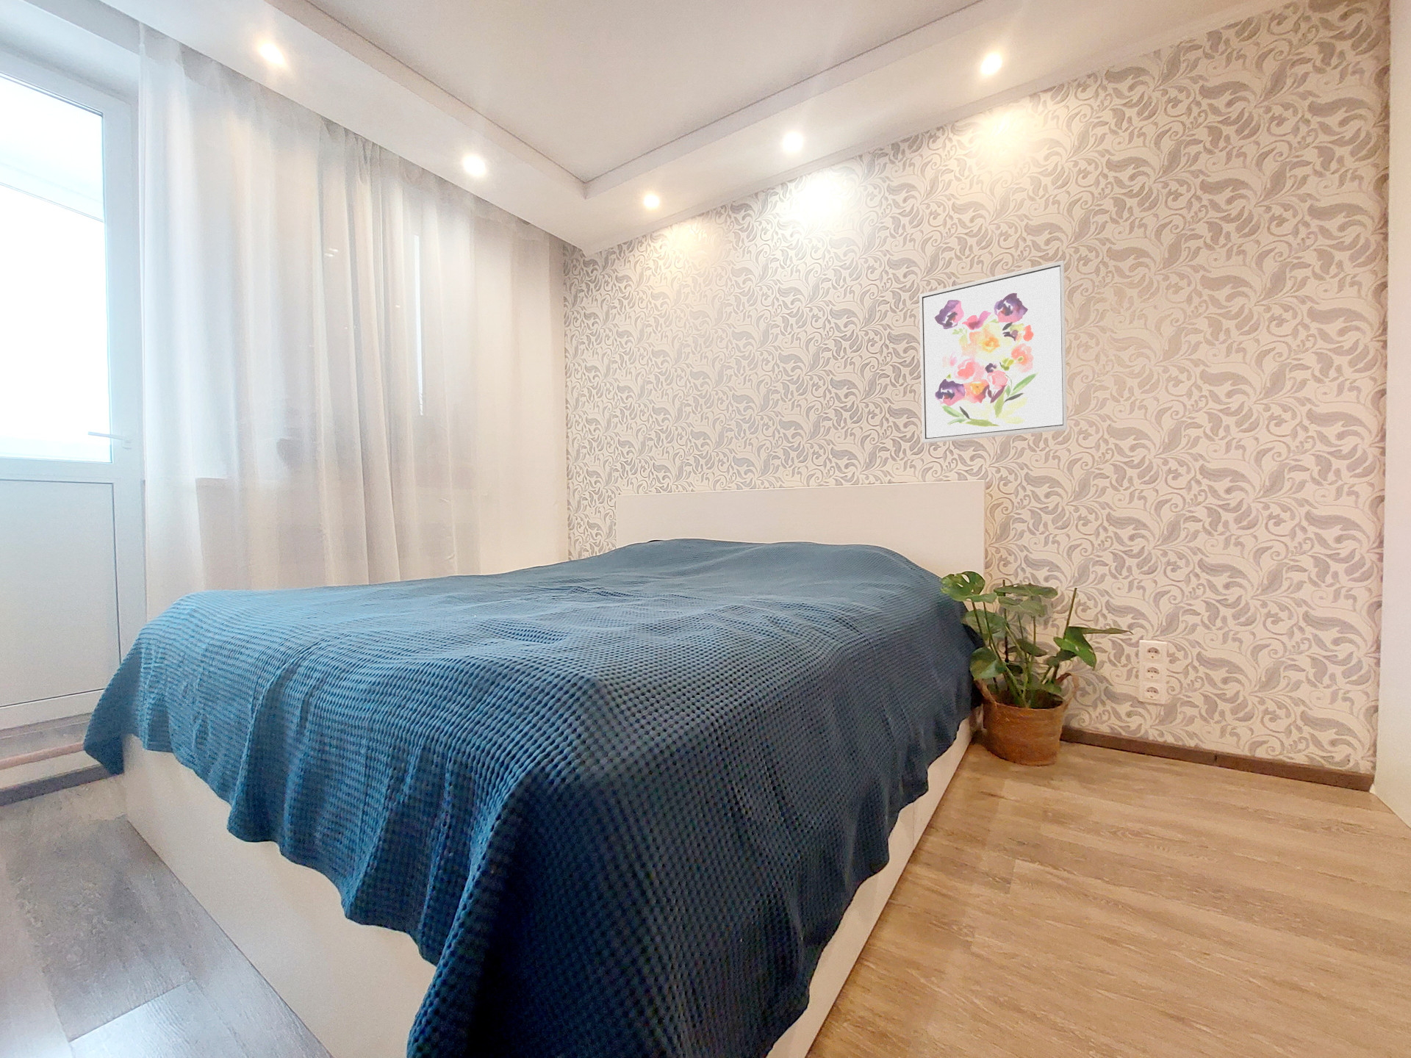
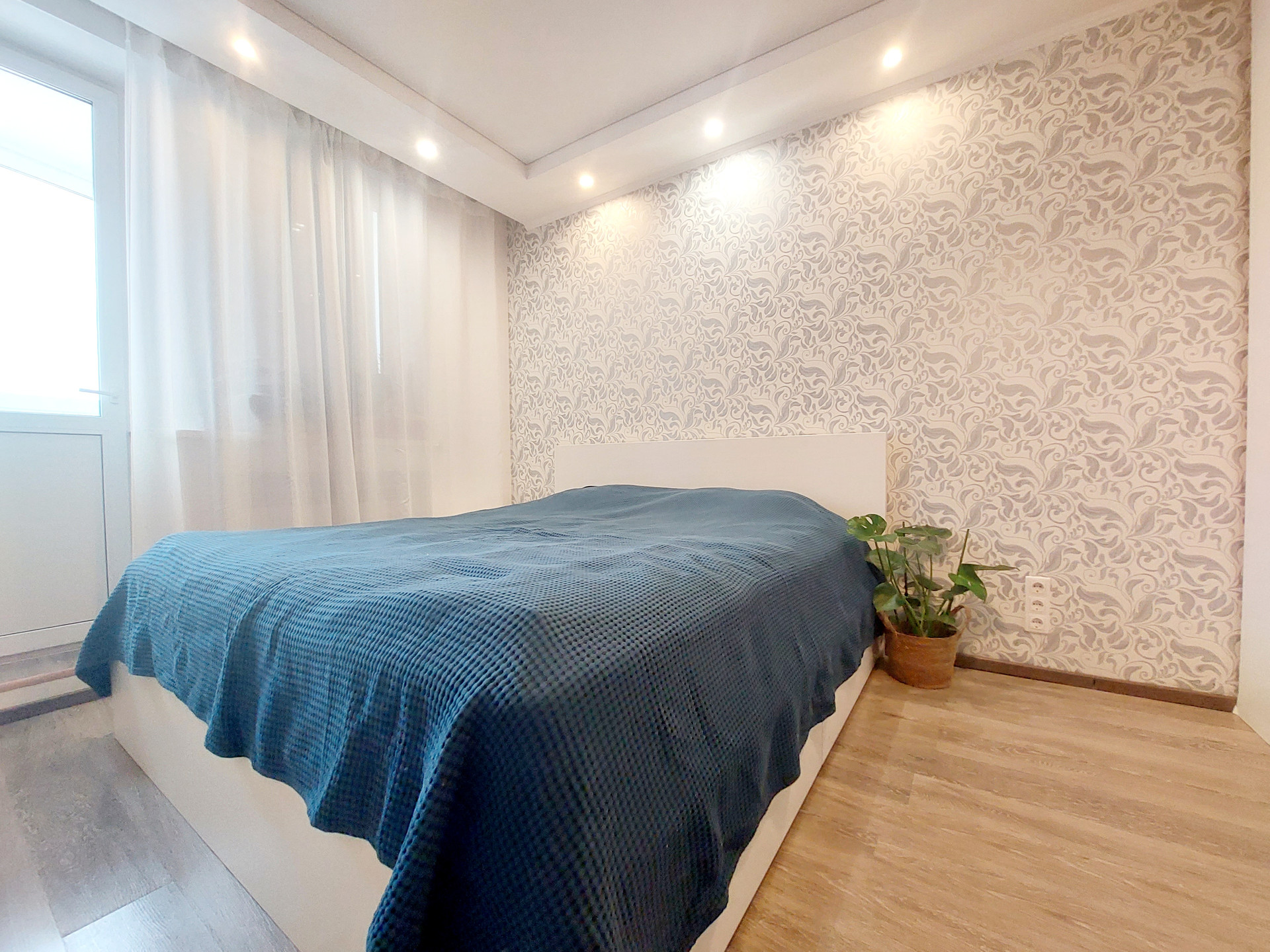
- wall art [919,259,1068,445]
